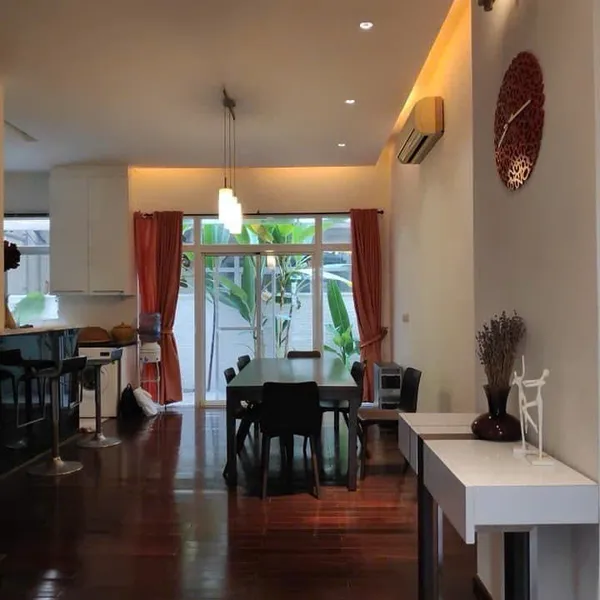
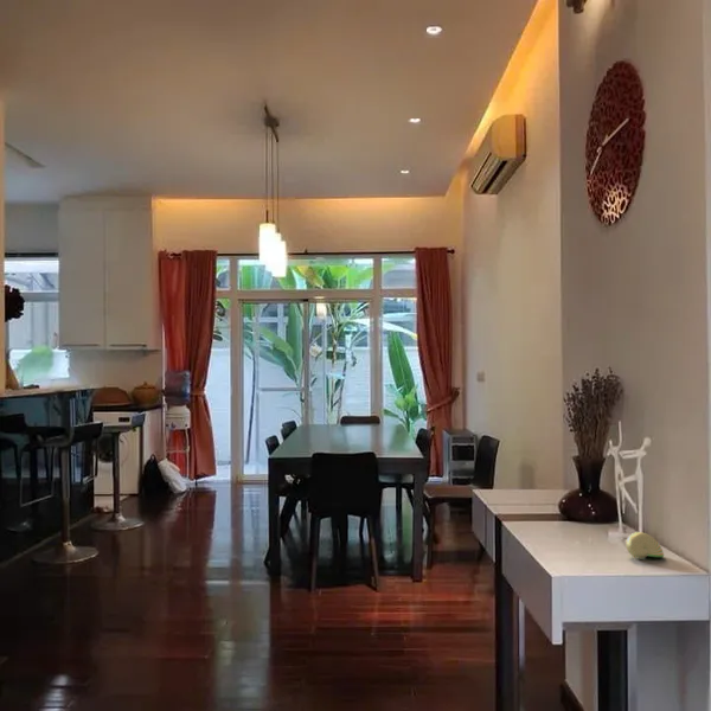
+ decorative egg [624,531,665,561]
